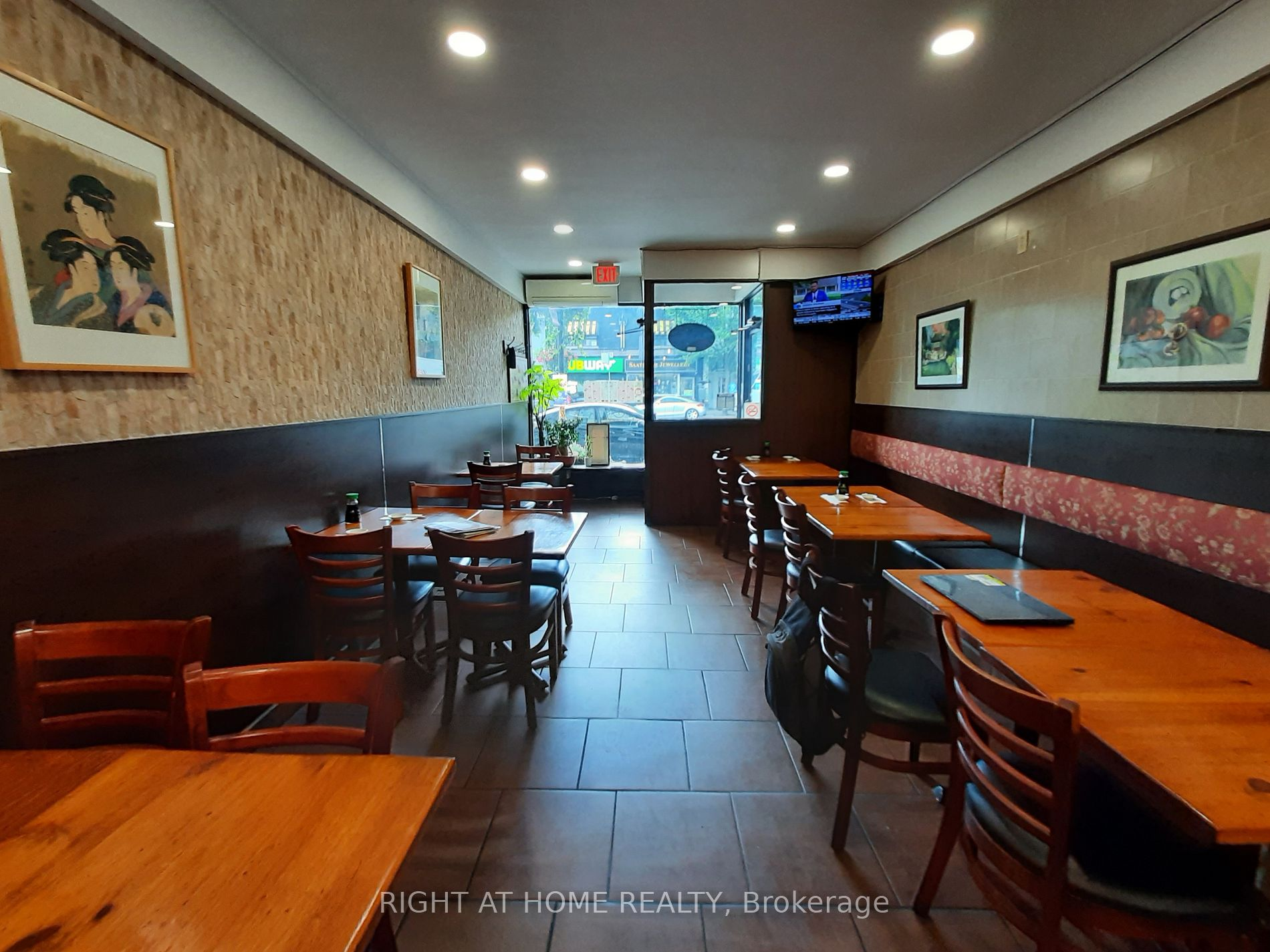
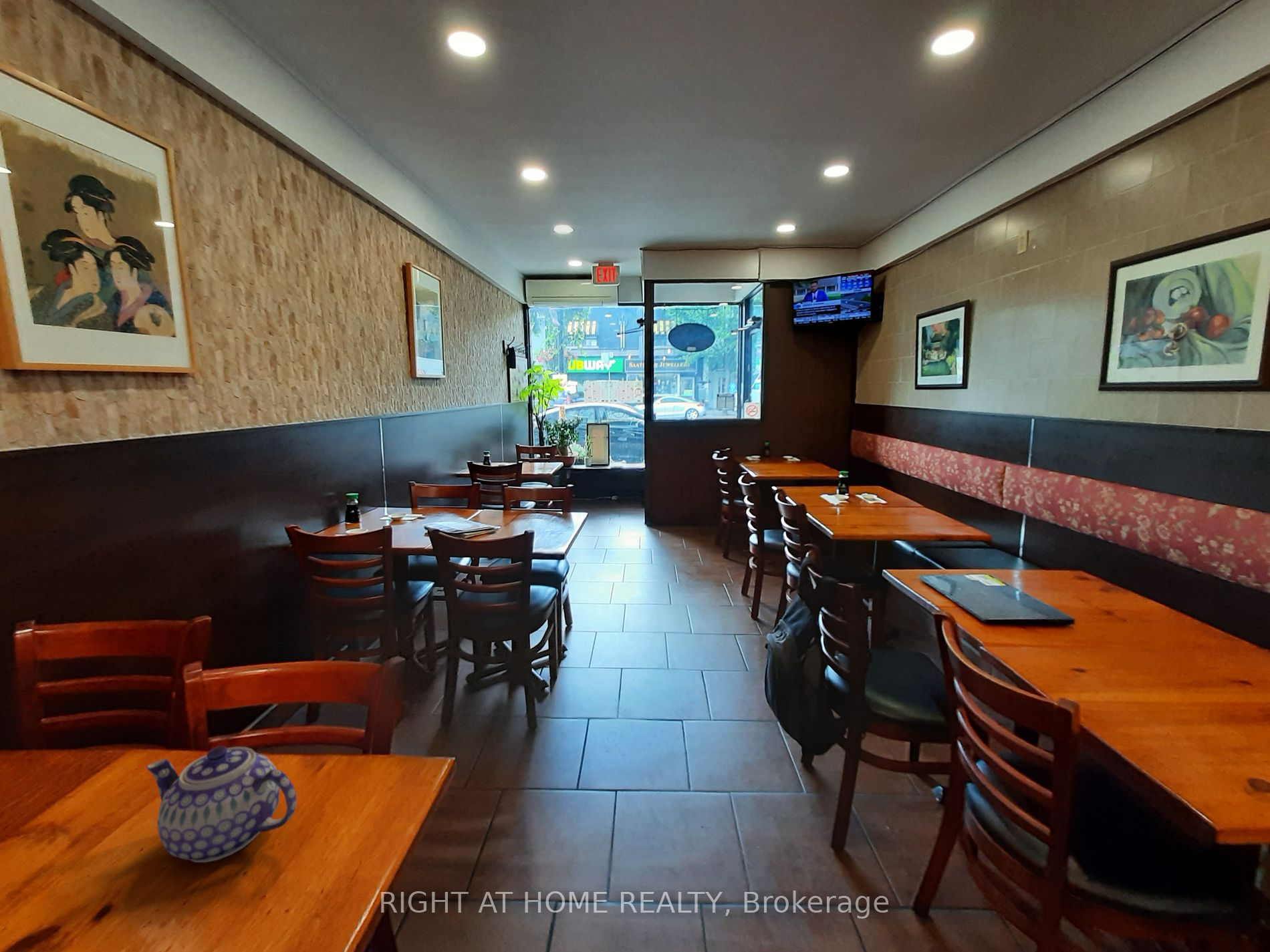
+ teapot [146,746,297,863]
